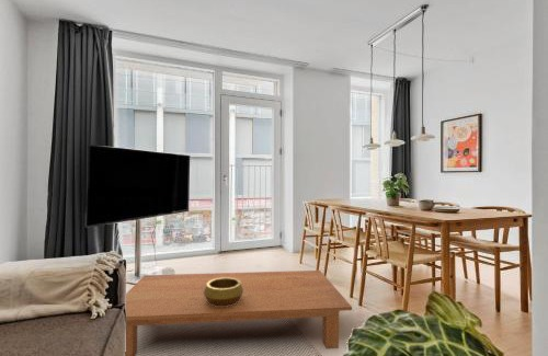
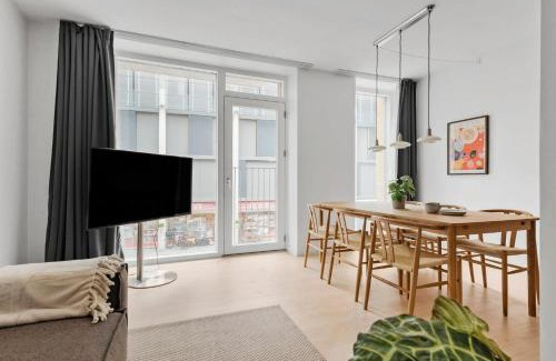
- decorative bowl [204,277,244,307]
- coffee table [124,269,353,356]
